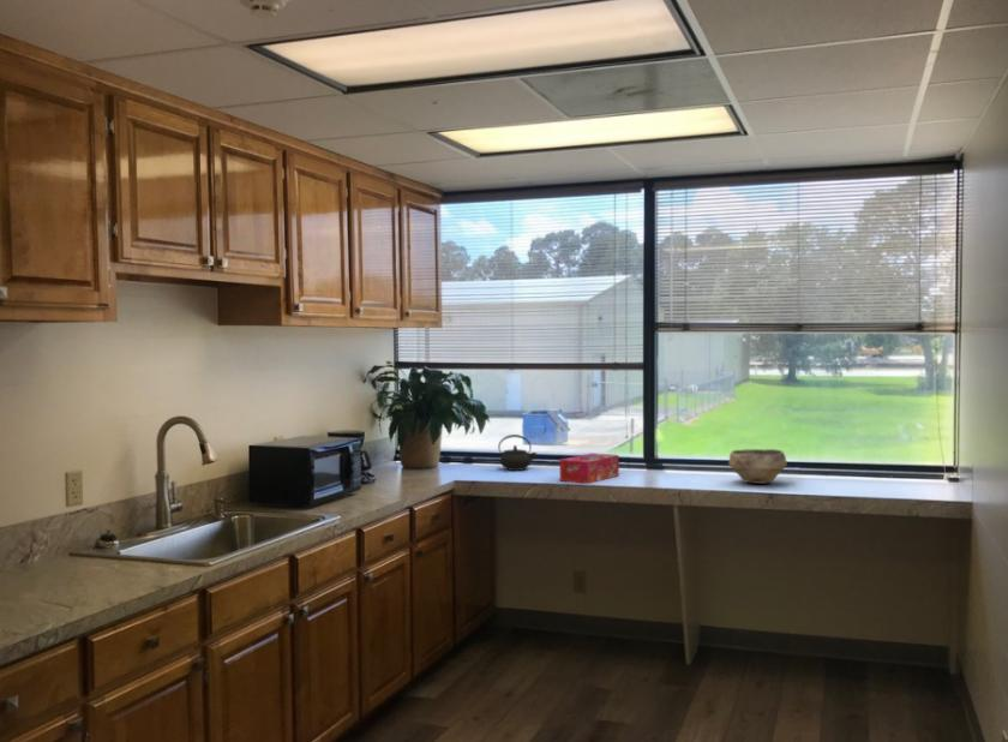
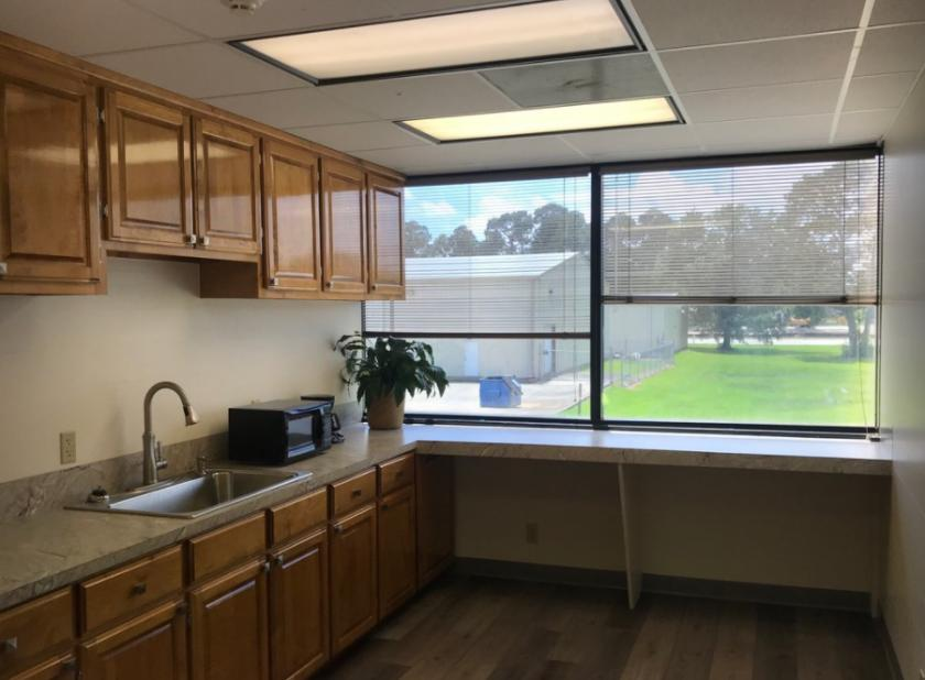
- kettle [497,433,538,472]
- tissue box [558,451,620,485]
- bowl [727,448,788,485]
